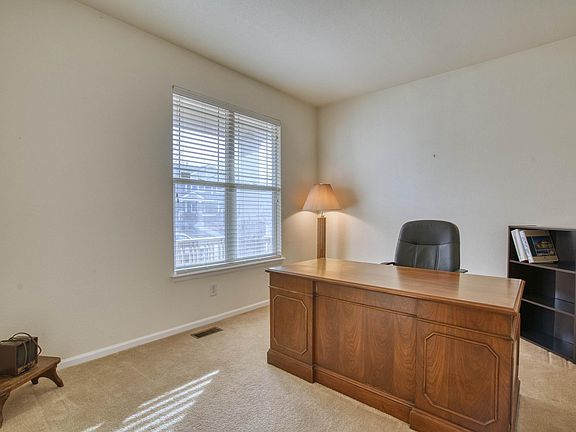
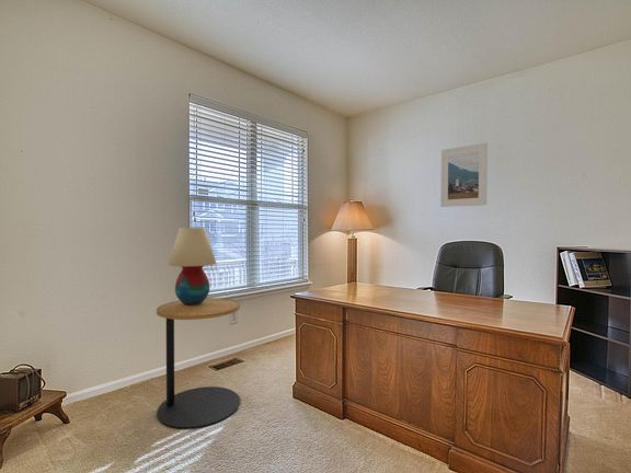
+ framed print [439,142,489,208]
+ table lamp [167,227,217,304]
+ side table [156,297,241,430]
